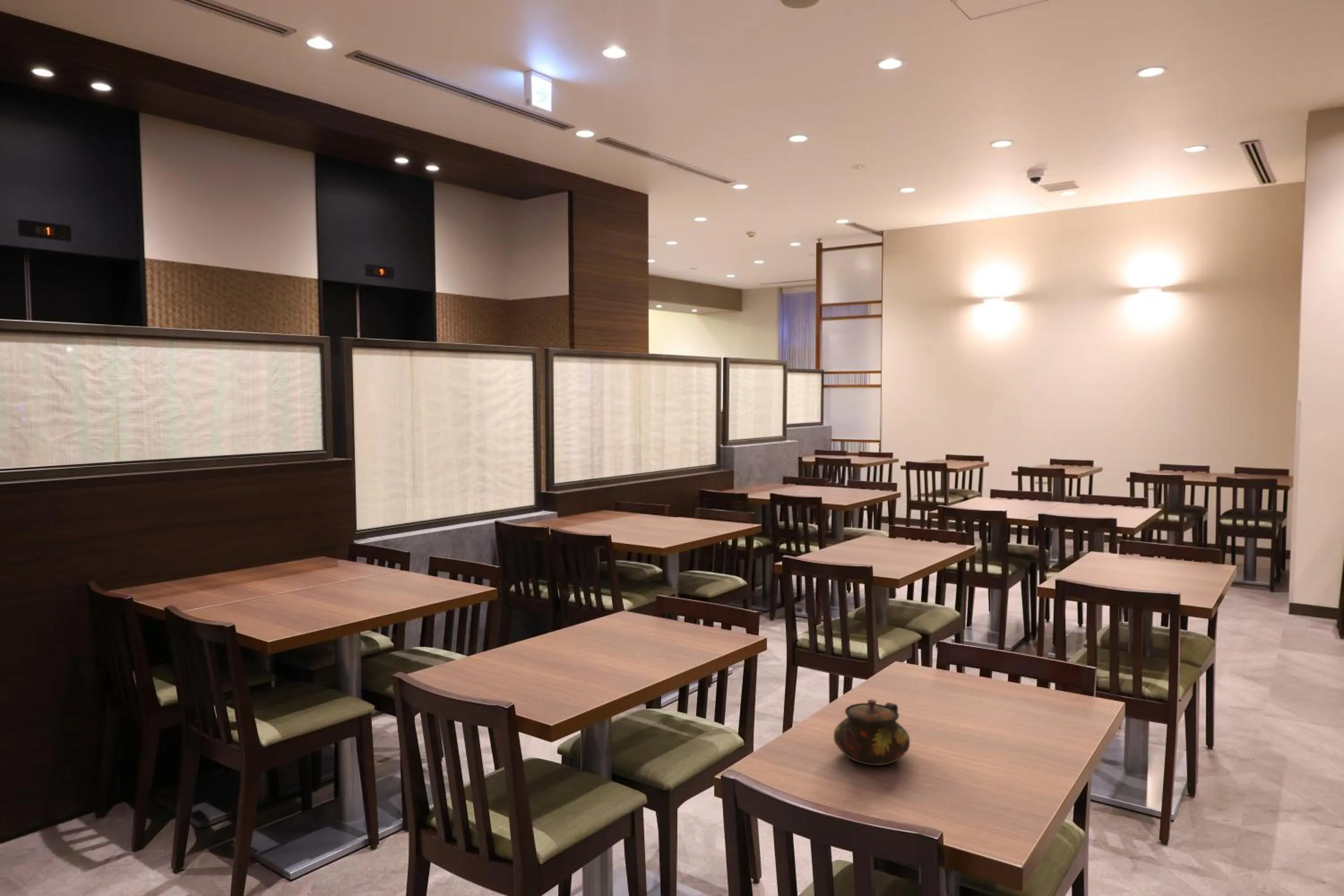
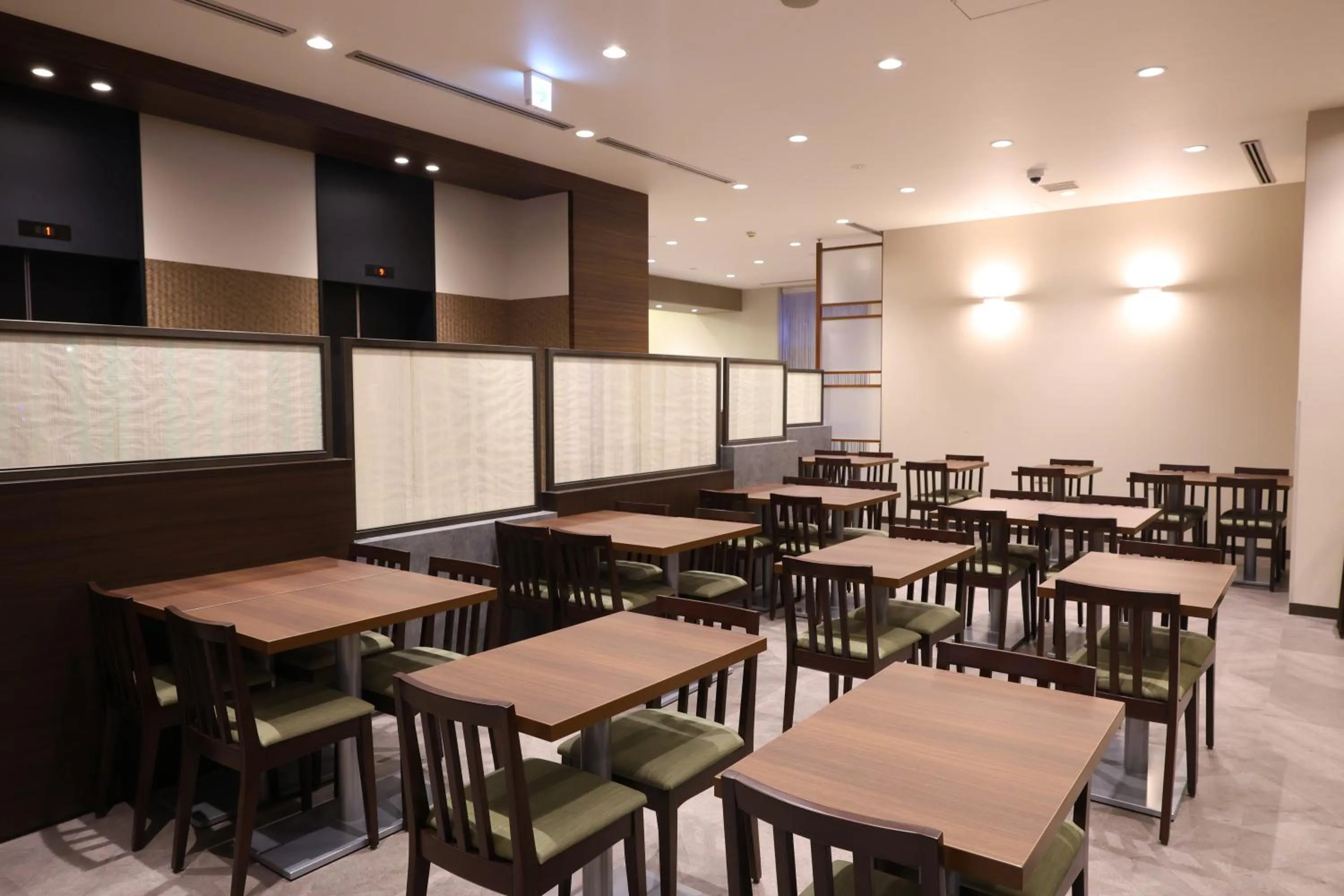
- teapot [833,699,910,766]
